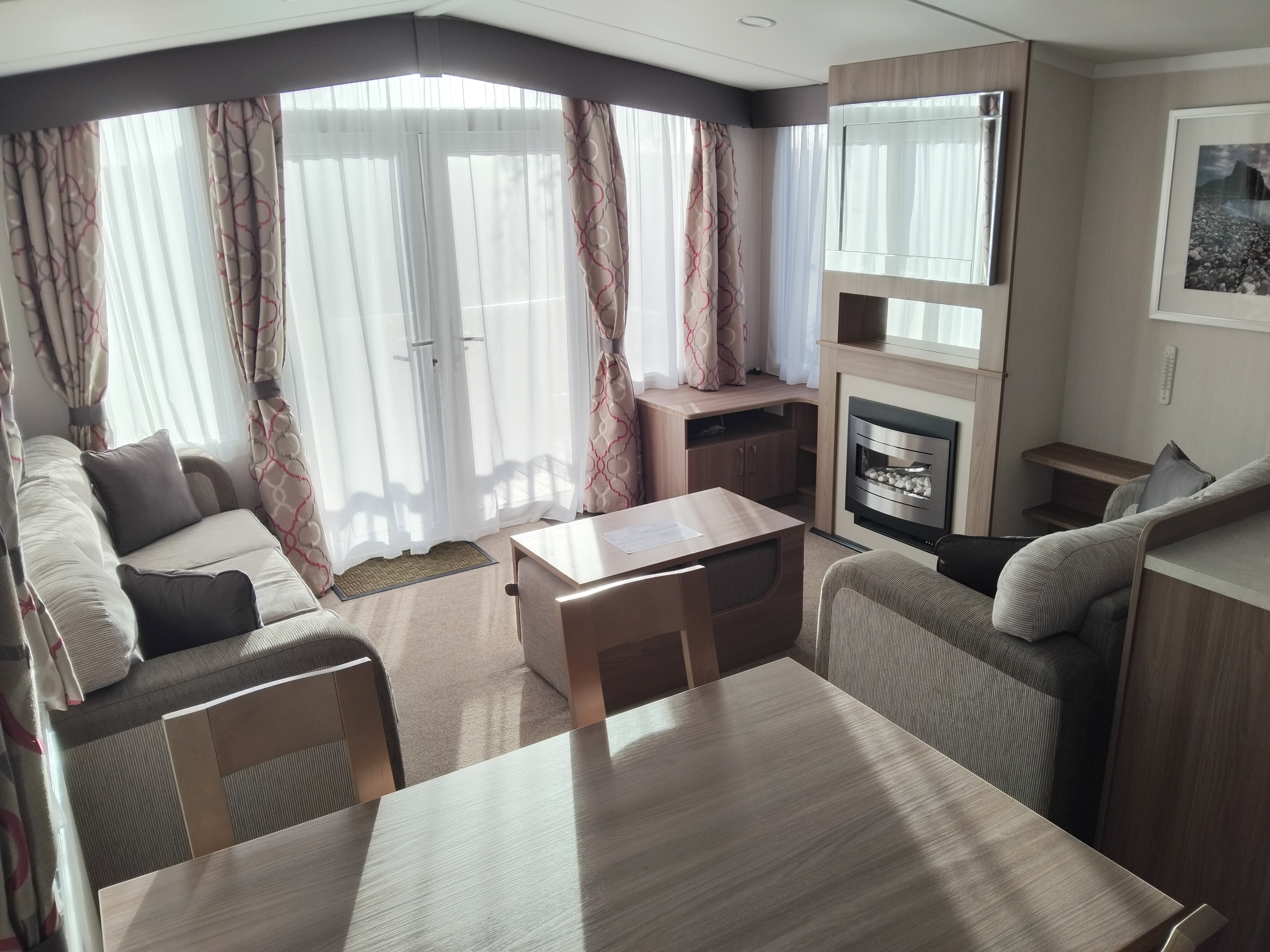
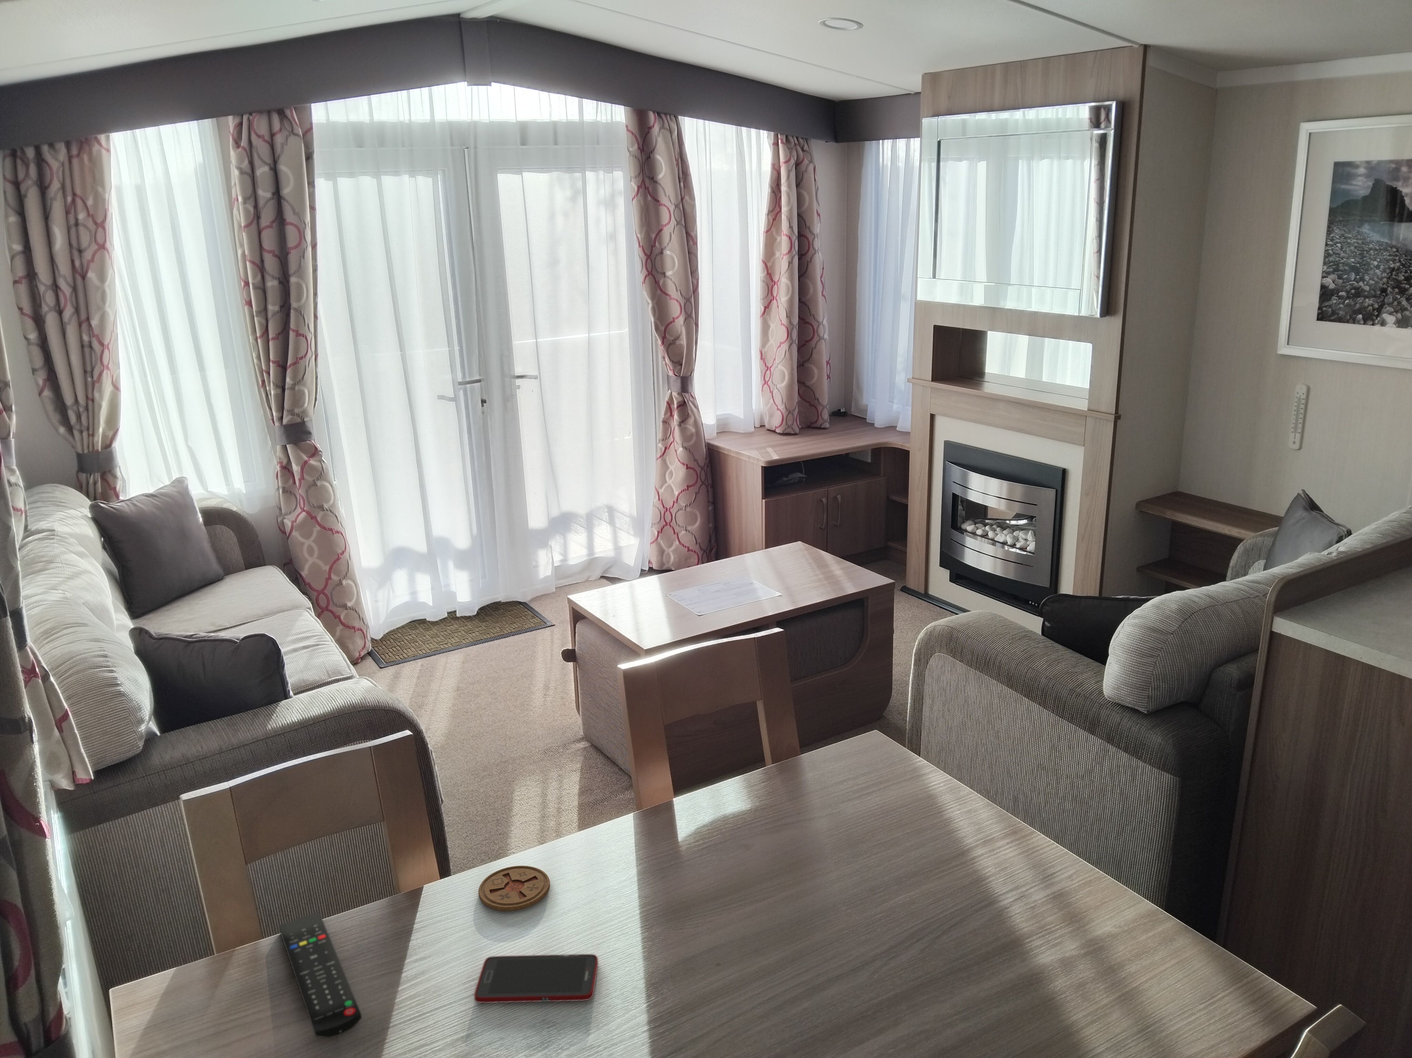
+ cell phone [474,954,599,1004]
+ coaster [478,866,550,911]
+ remote control [278,911,362,1038]
